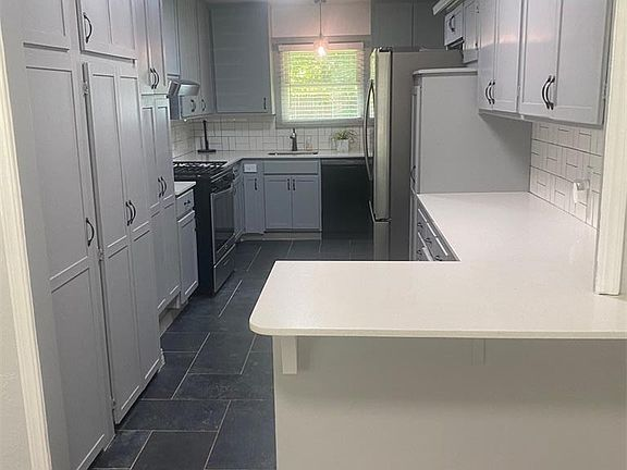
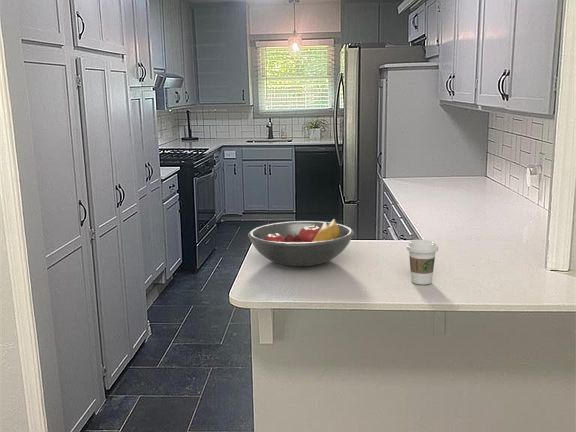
+ fruit bowl [247,218,355,267]
+ coffee cup [406,238,439,286]
